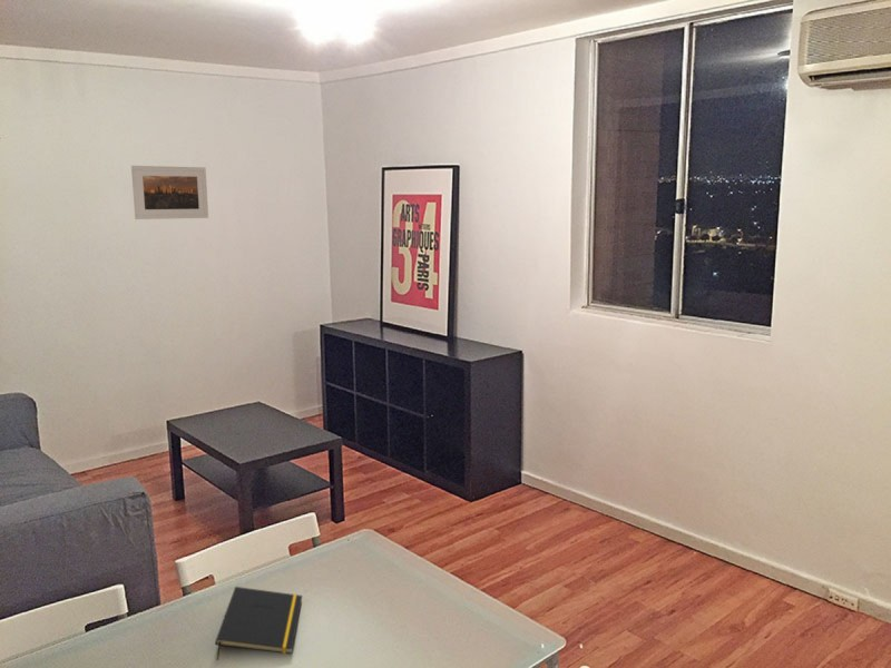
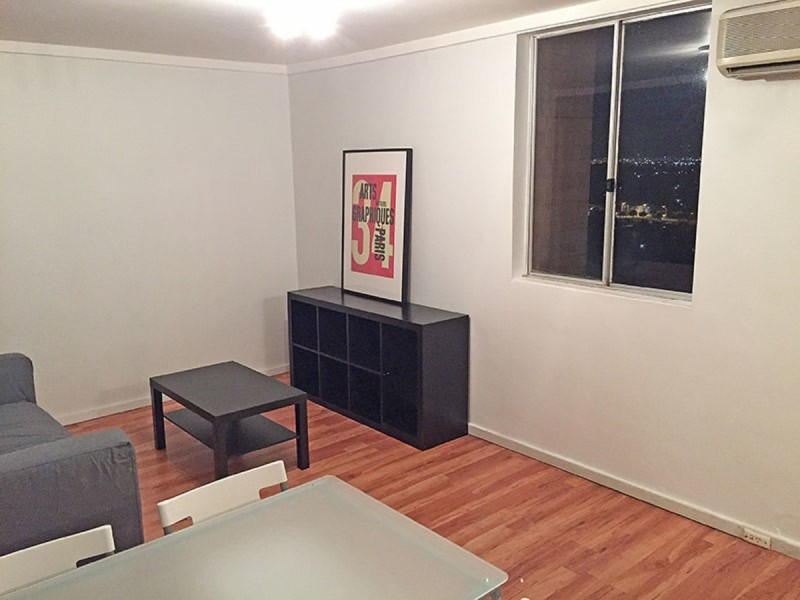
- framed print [130,165,209,220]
- notepad [214,586,303,661]
